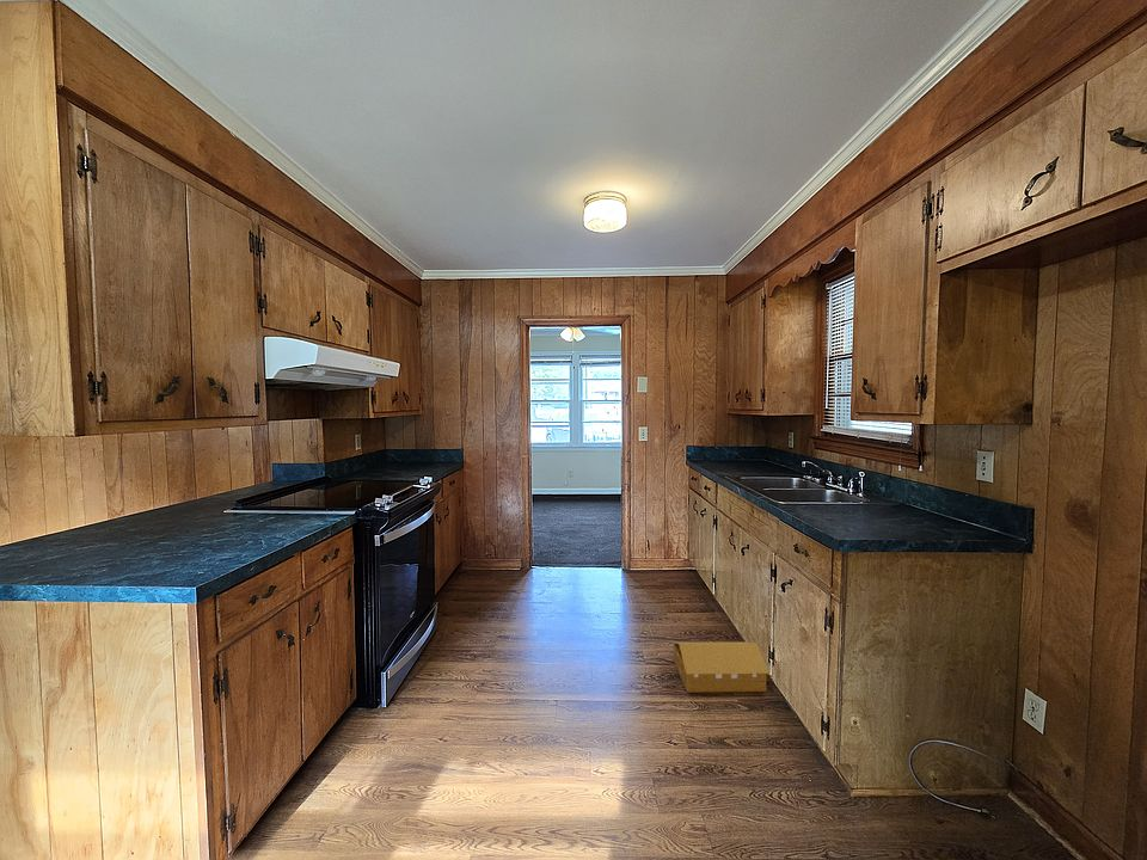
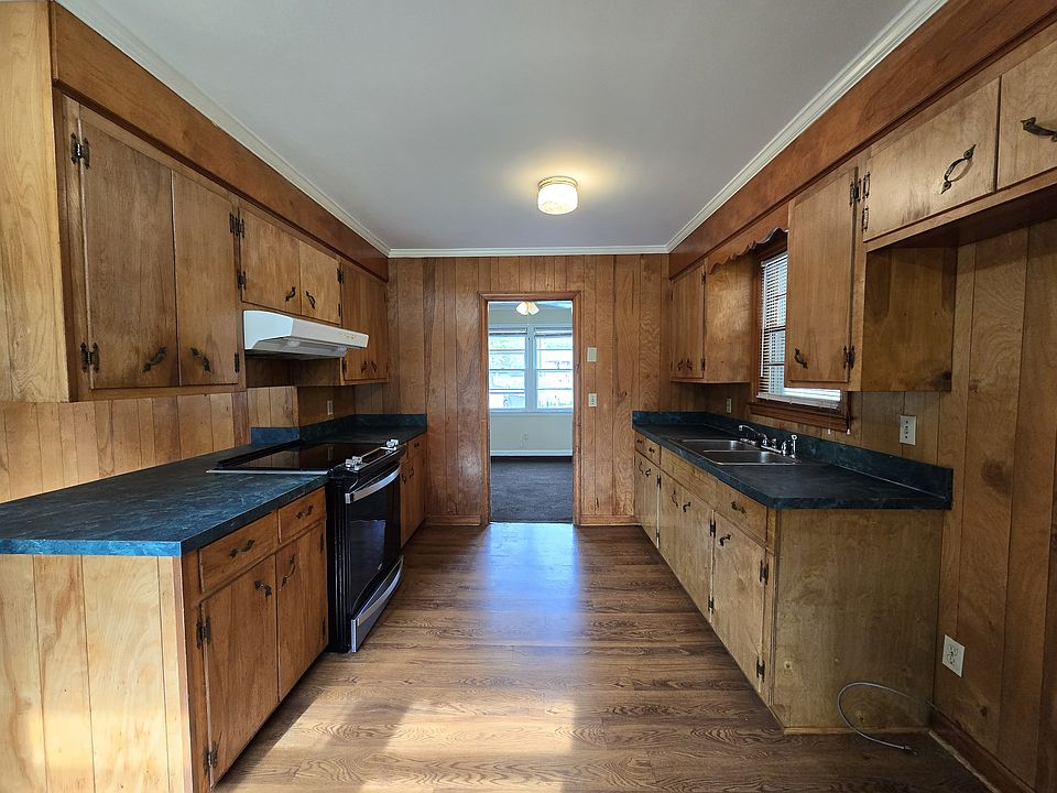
- architectural model [673,641,771,693]
